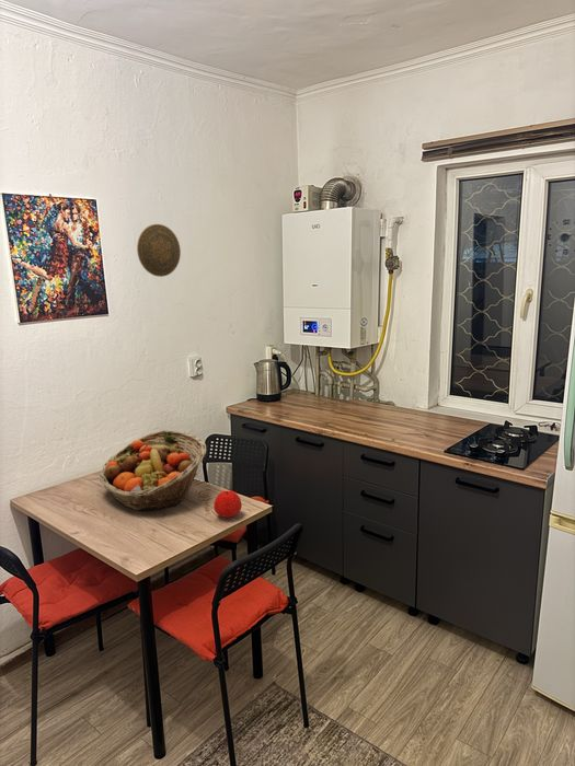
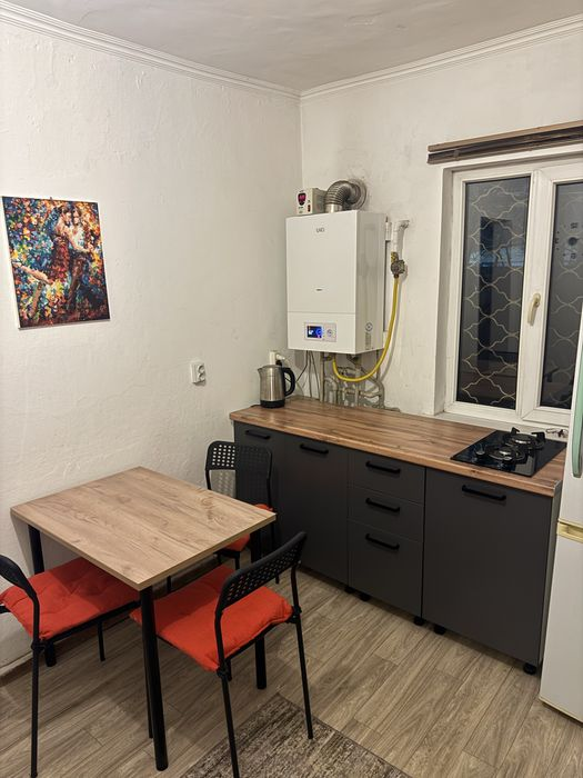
- decorative plate [136,223,182,278]
- apple [212,490,243,519]
- fruit basket [99,430,207,512]
